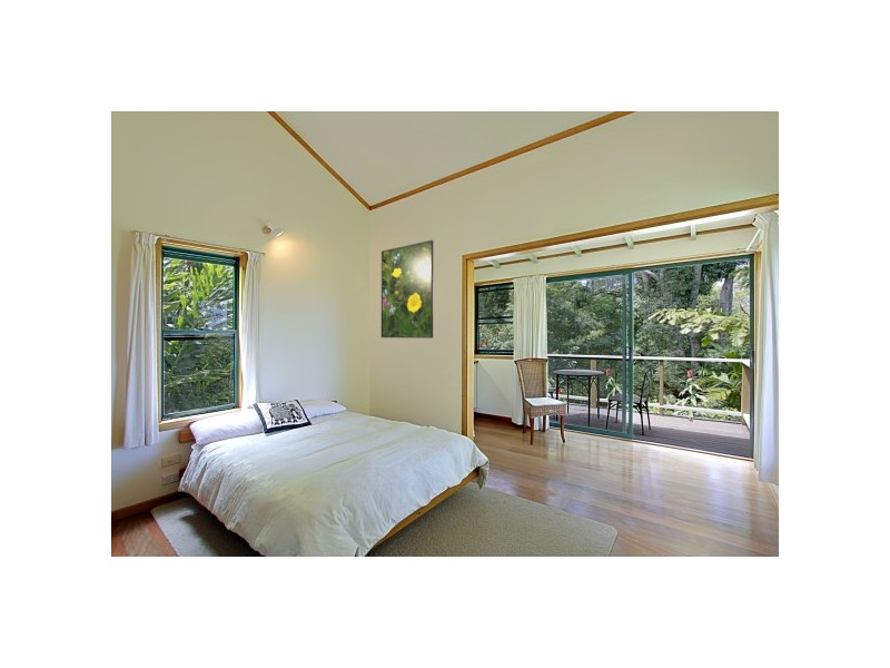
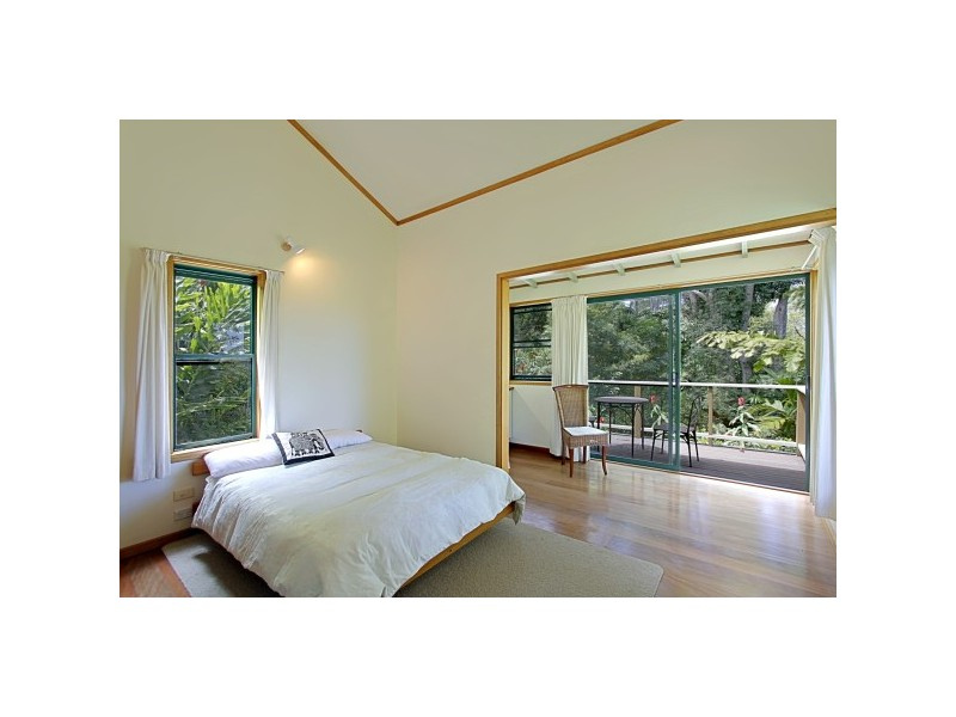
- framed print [380,239,434,340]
